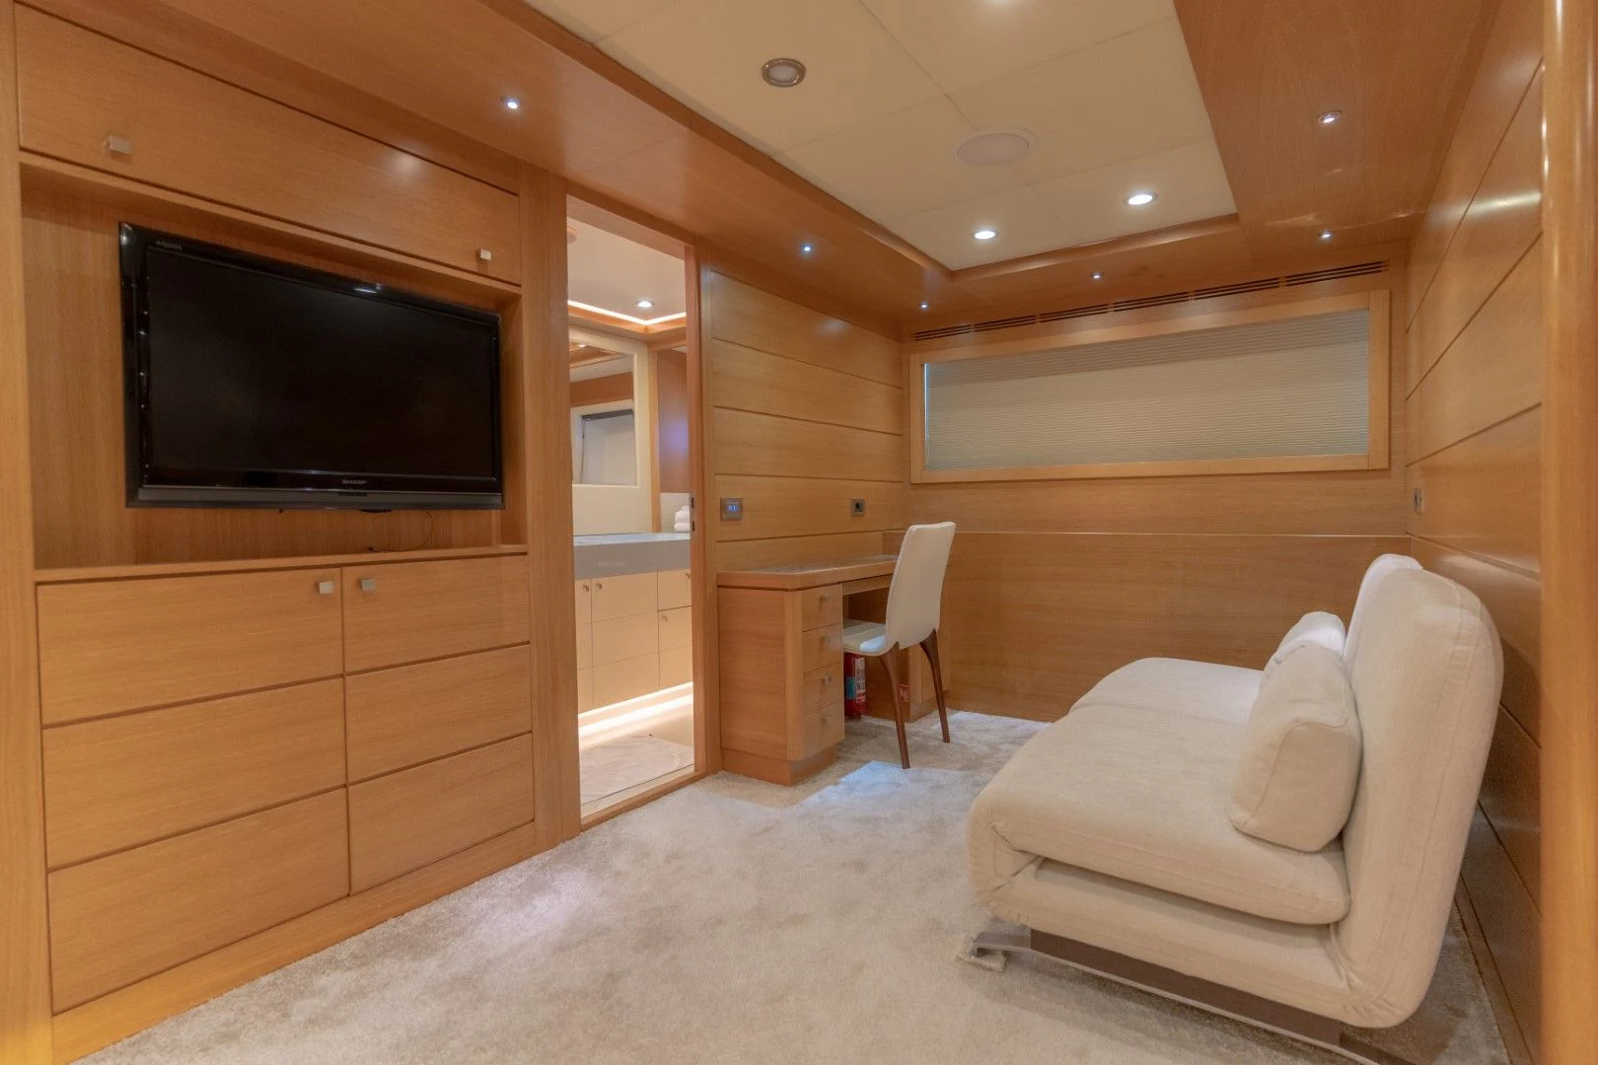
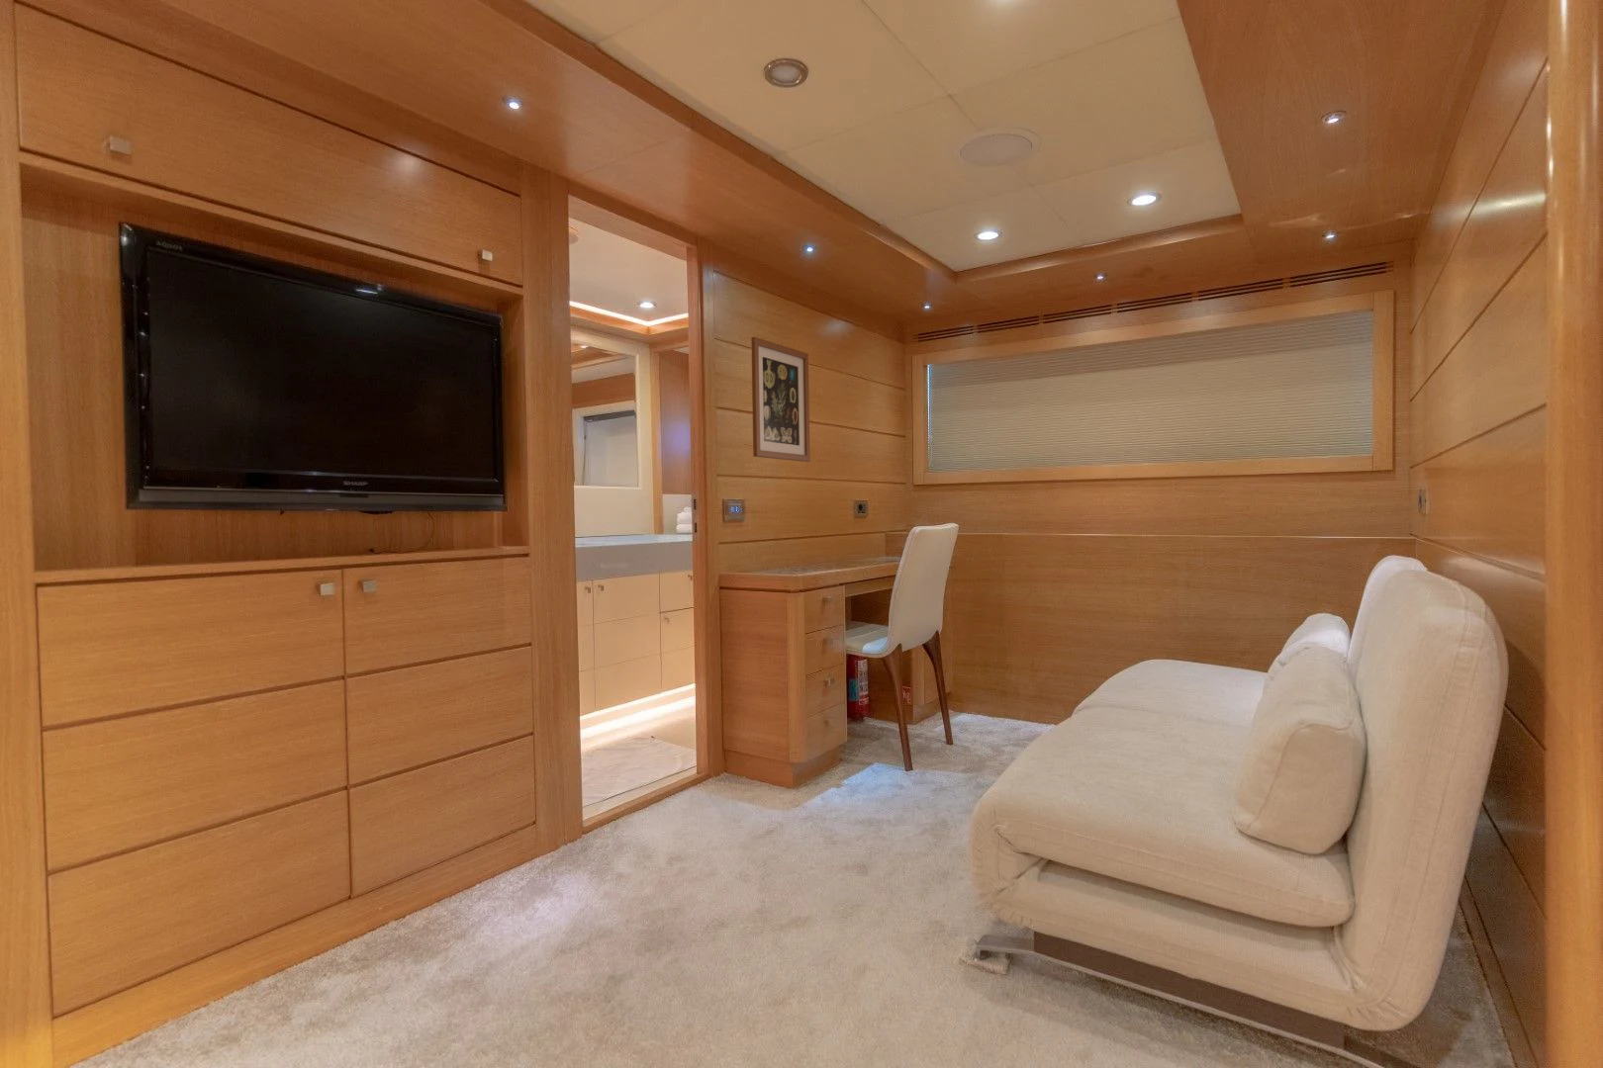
+ wall art [750,336,811,462]
